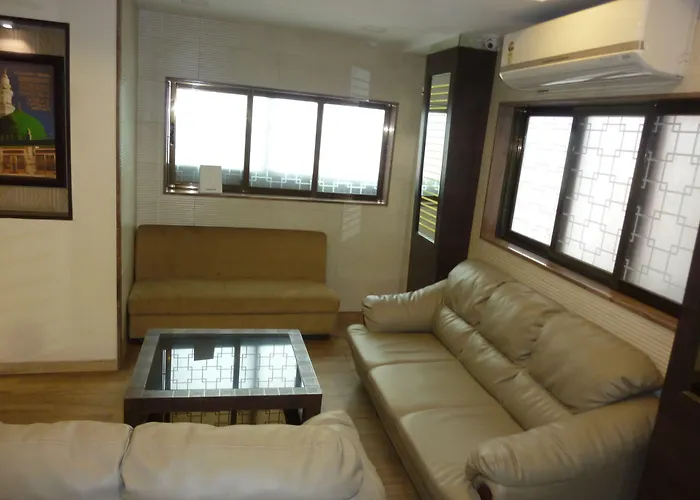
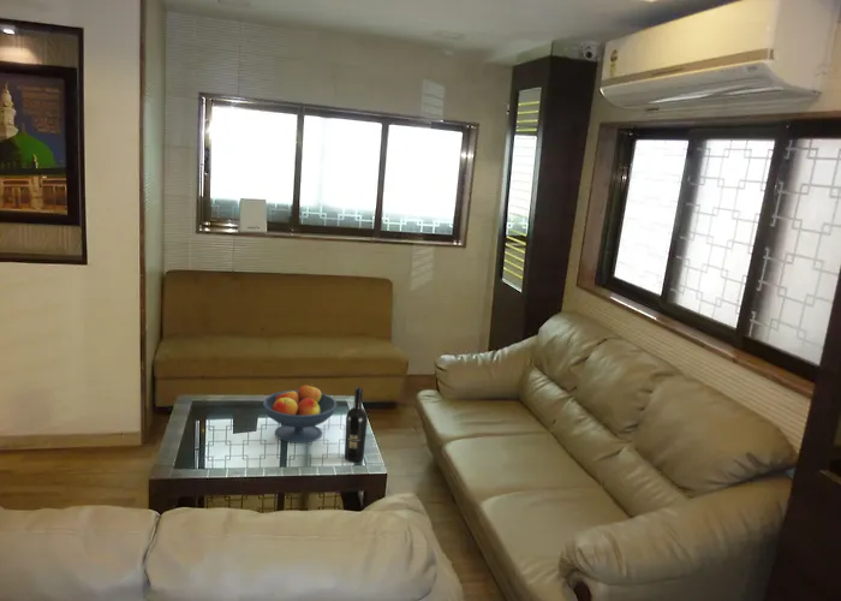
+ fruit bowl [262,382,339,445]
+ wine bottle [344,386,369,463]
